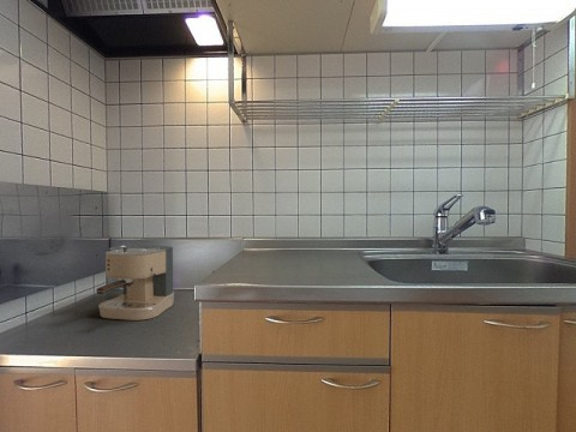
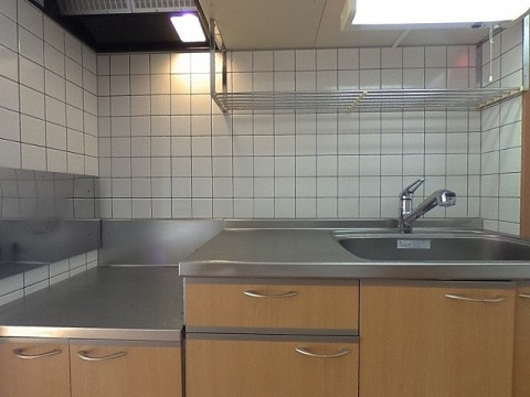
- coffee maker [95,245,175,322]
